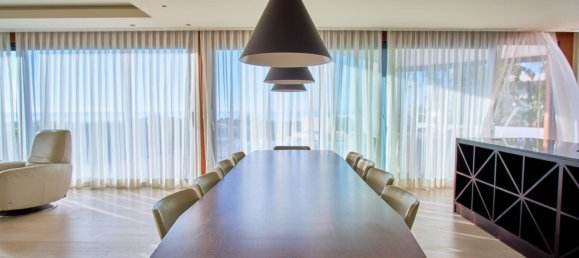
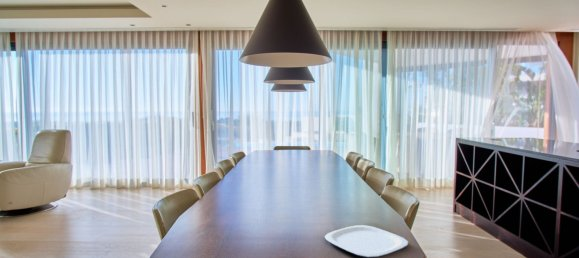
+ plate [324,224,409,258]
